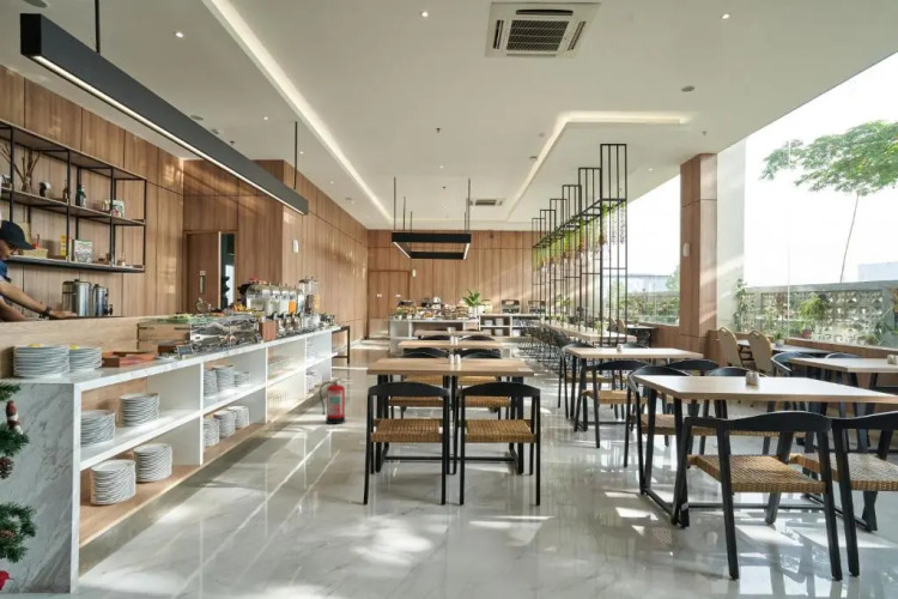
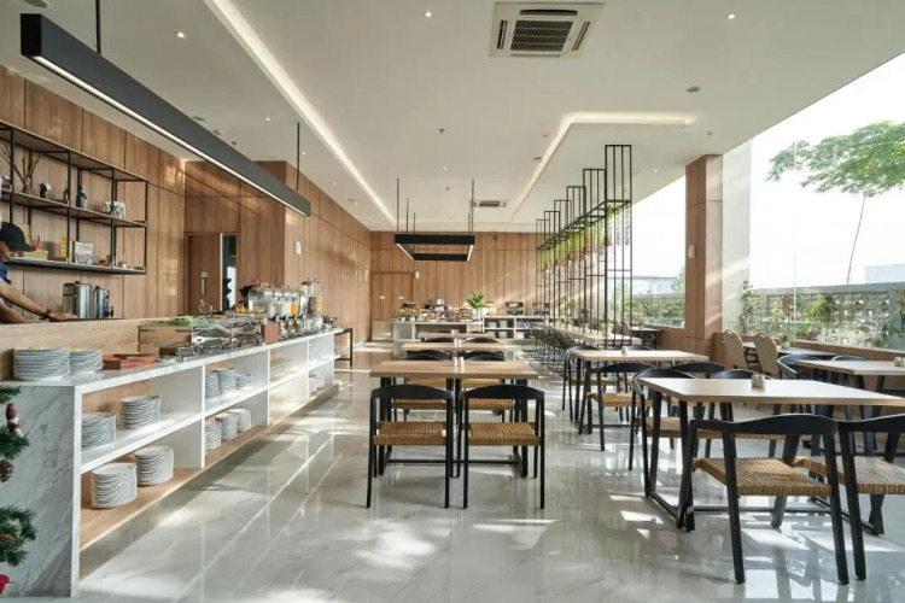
- fire extinguisher [318,375,354,425]
